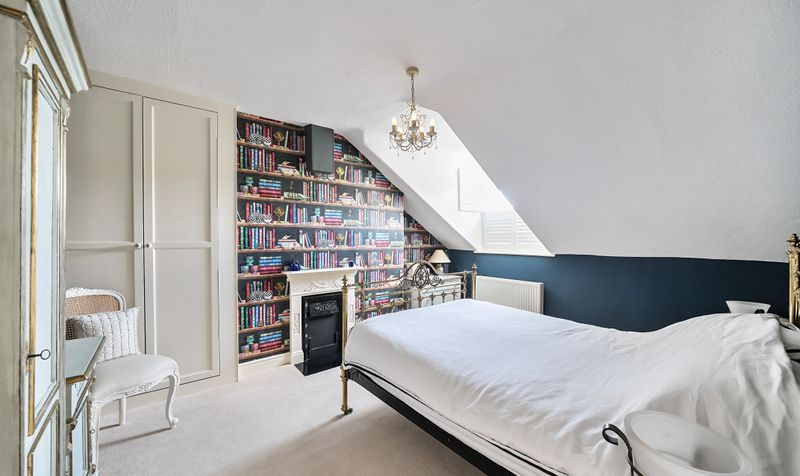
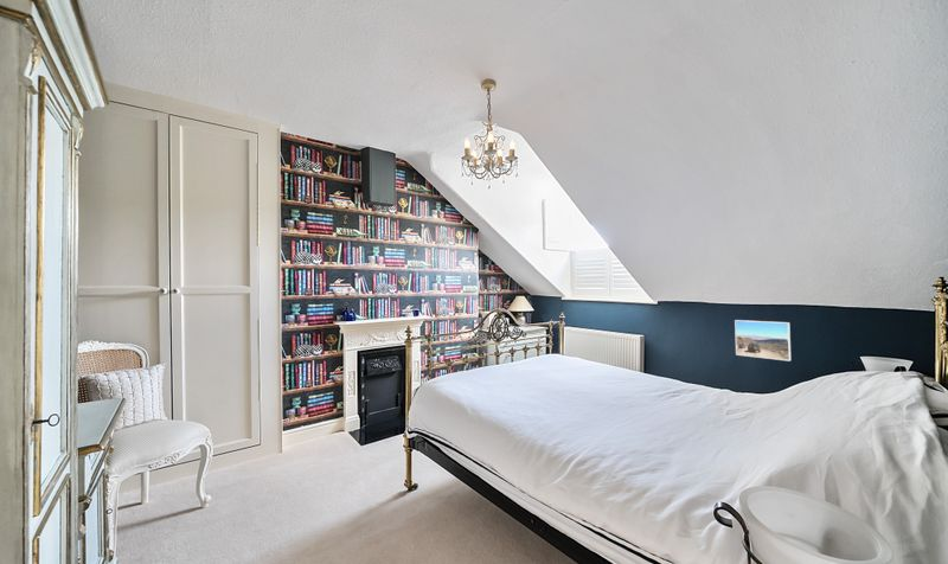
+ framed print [734,319,792,363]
